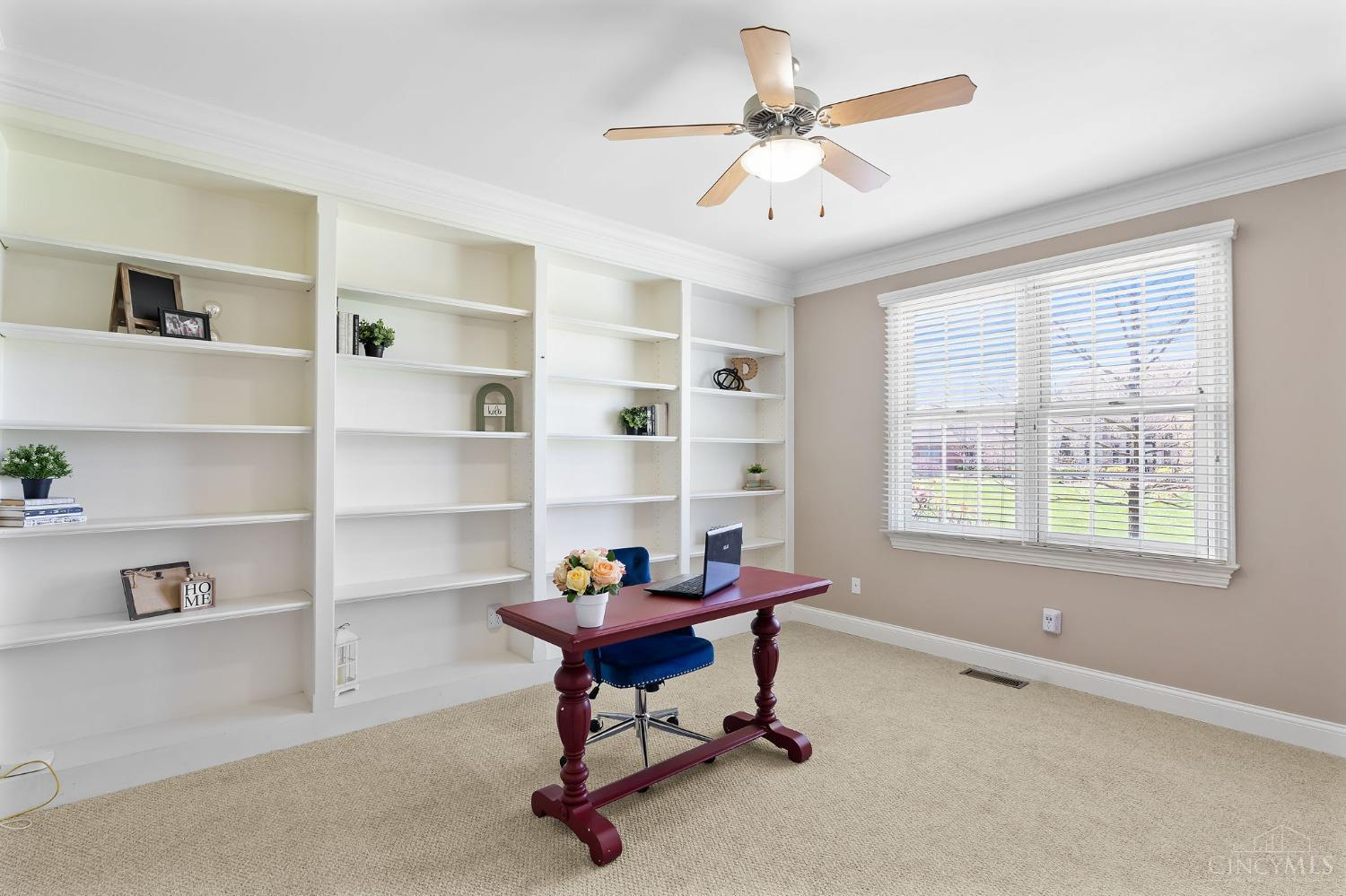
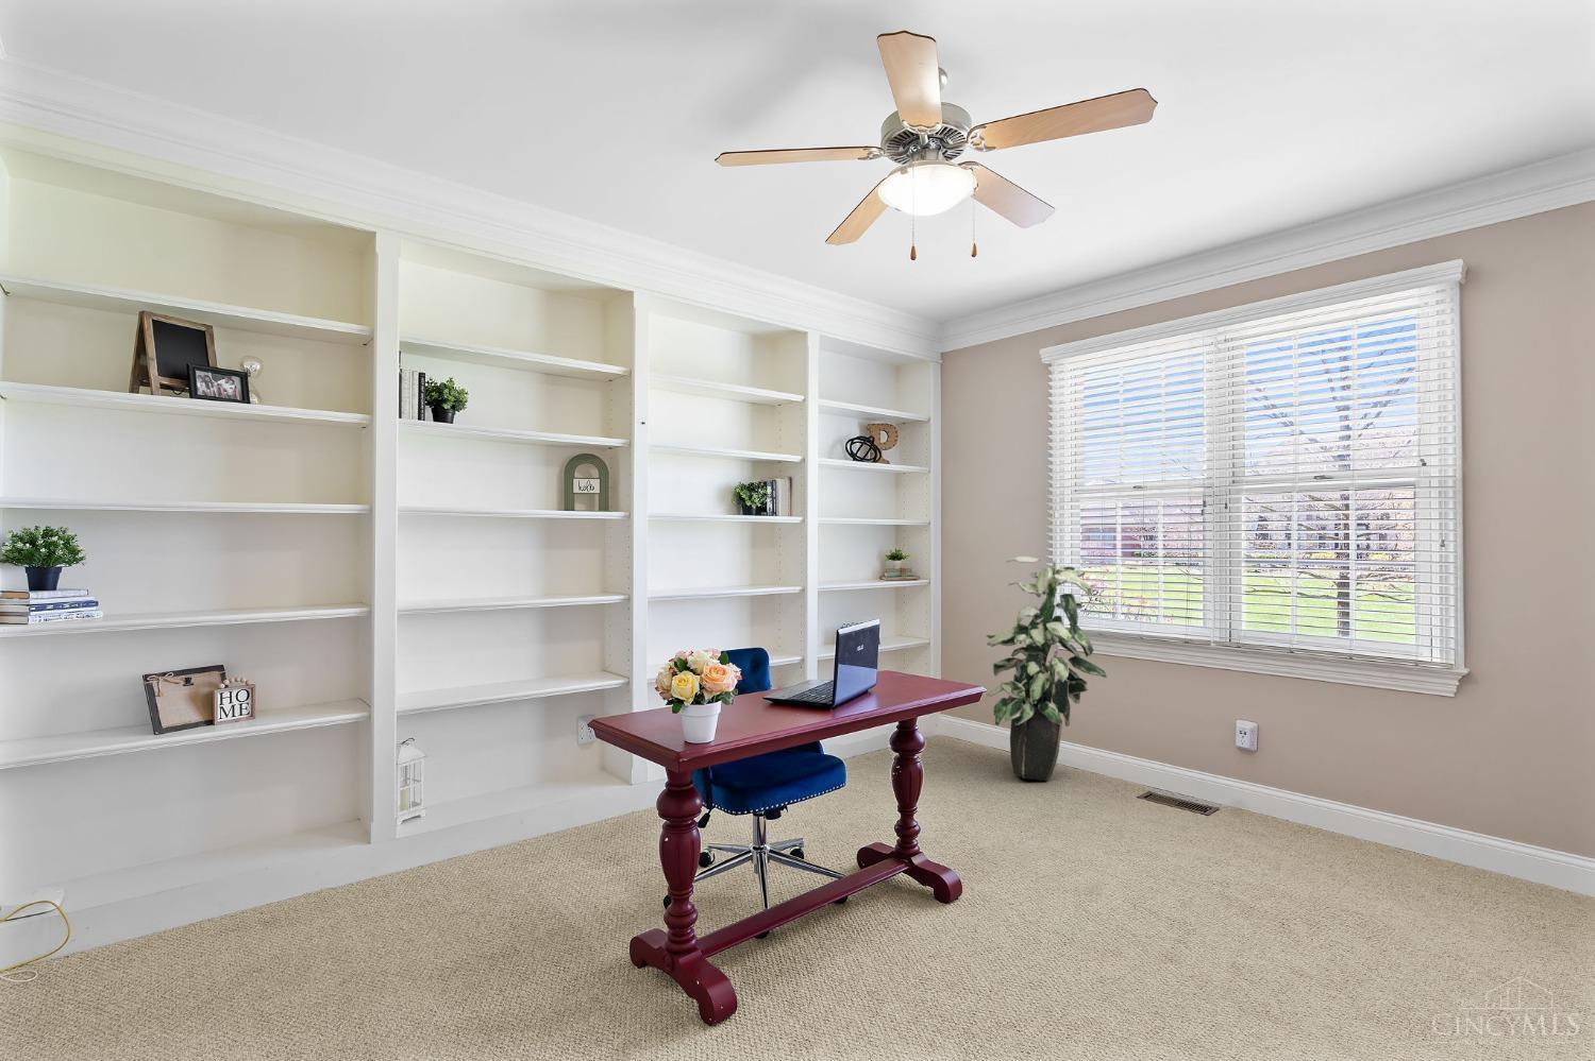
+ indoor plant [985,555,1108,782]
